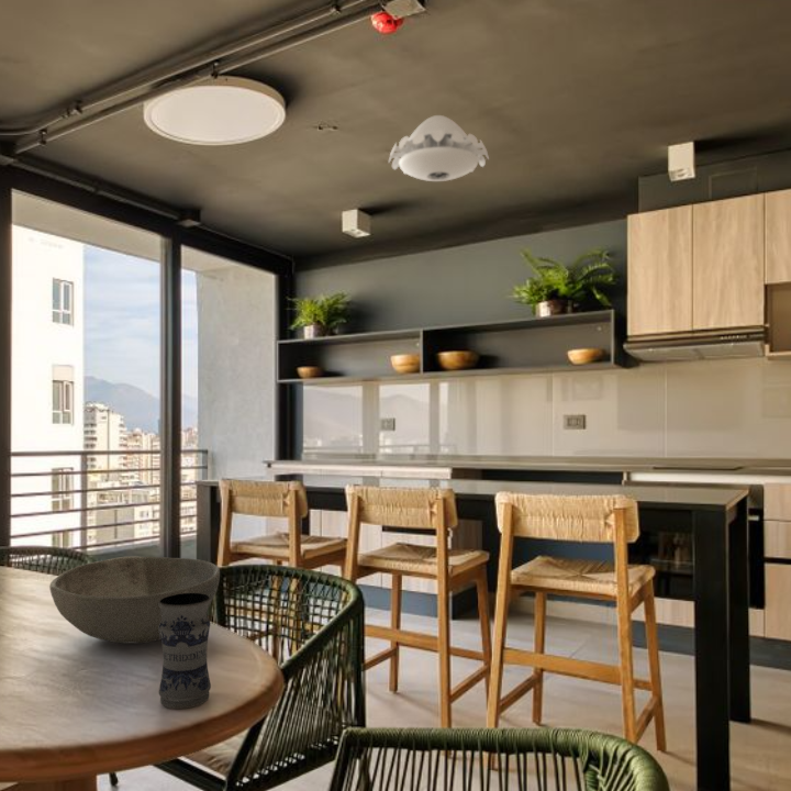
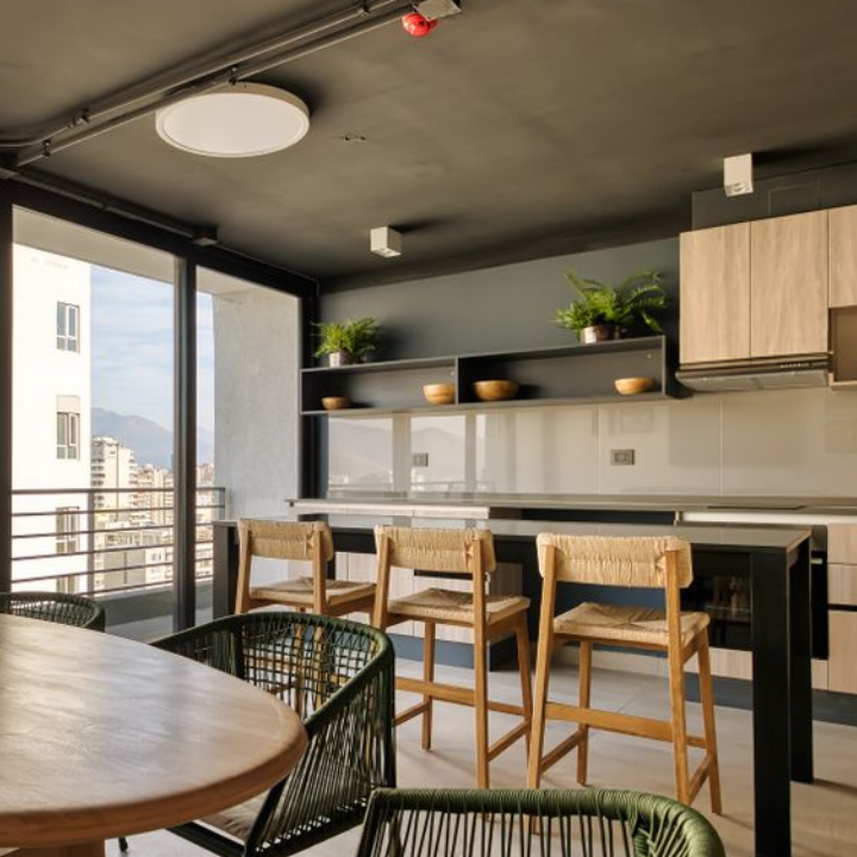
- jar [158,593,212,710]
- pendant lamp [387,114,490,182]
- bowl [48,555,221,644]
